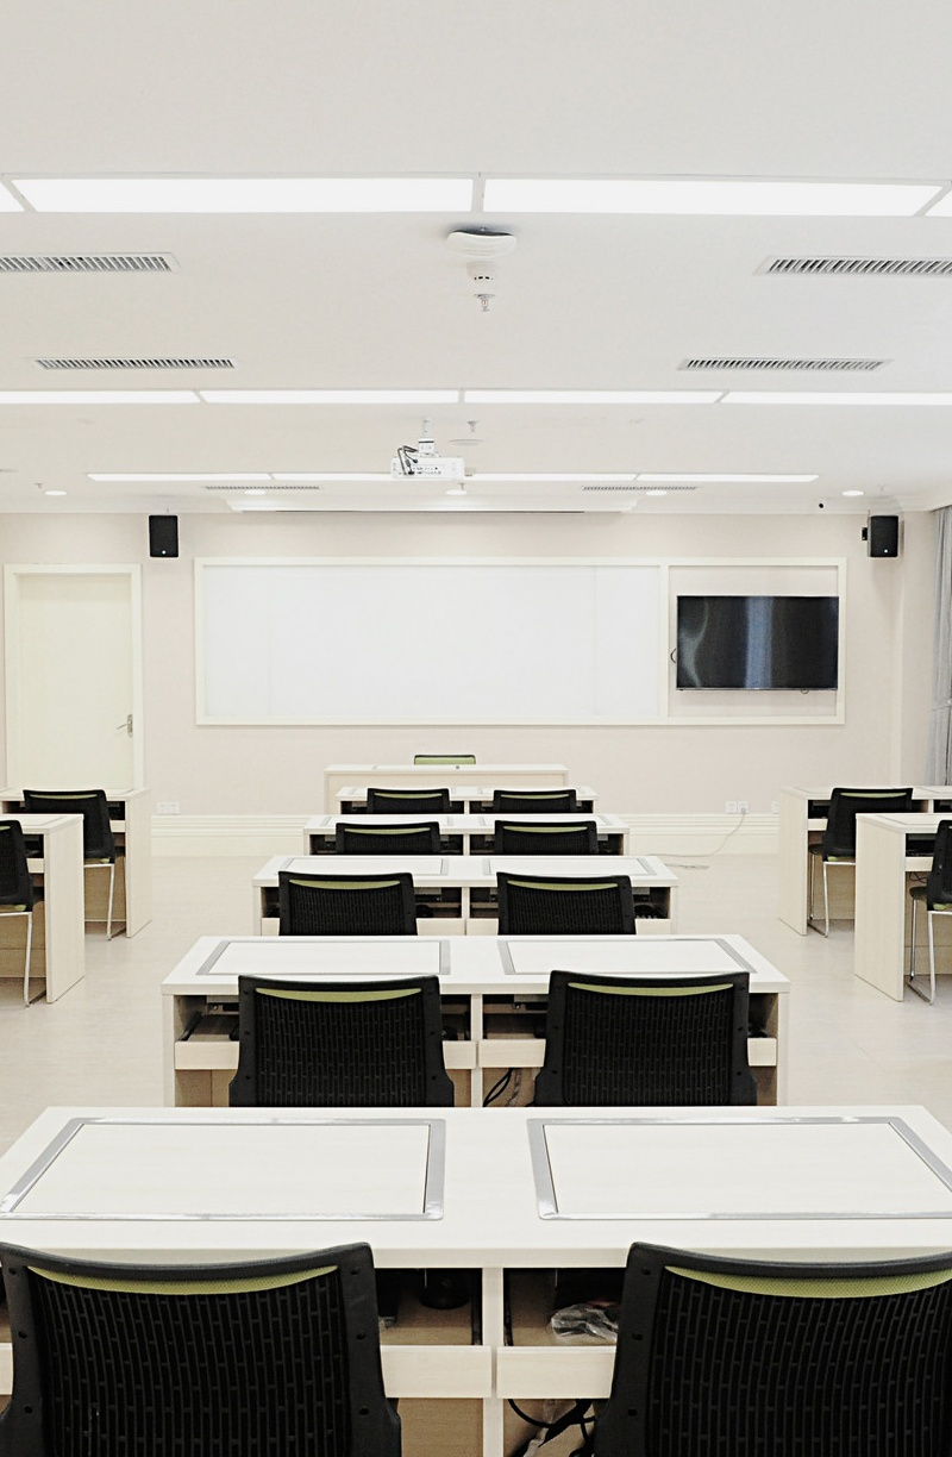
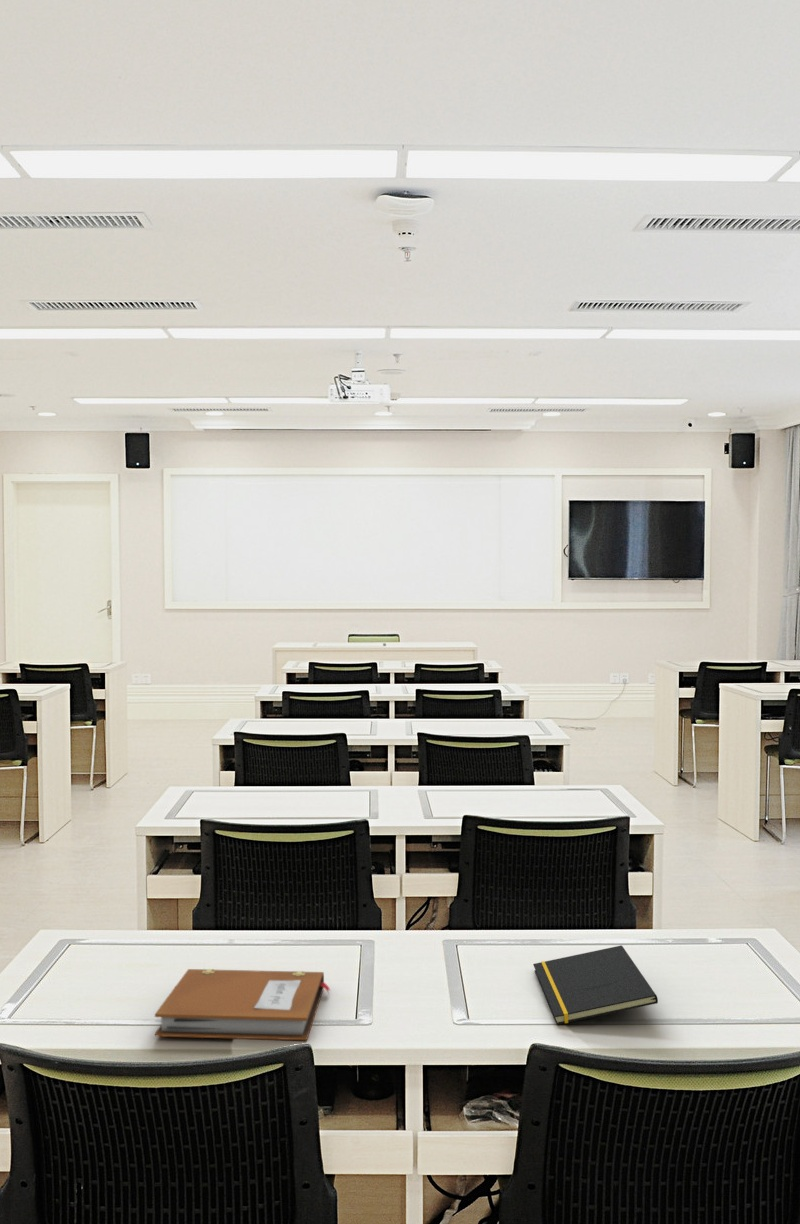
+ notepad [532,945,659,1025]
+ notebook [154,968,331,1041]
